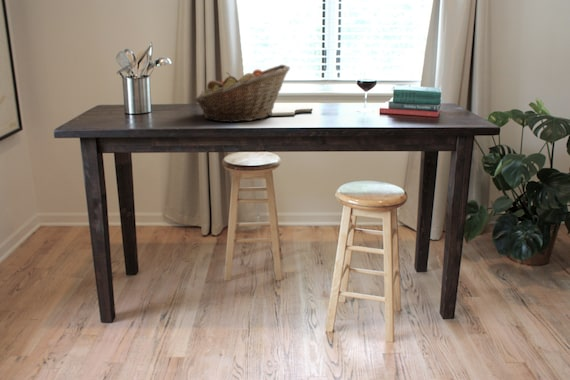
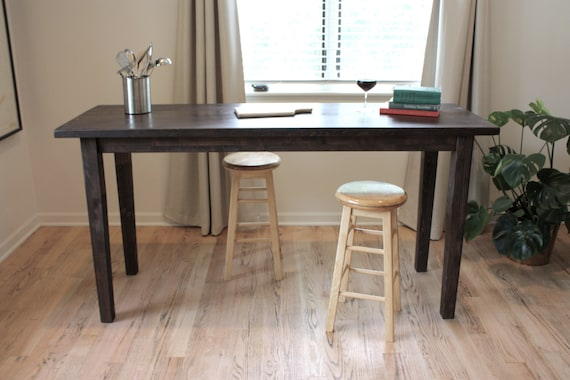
- fruit basket [193,64,291,124]
